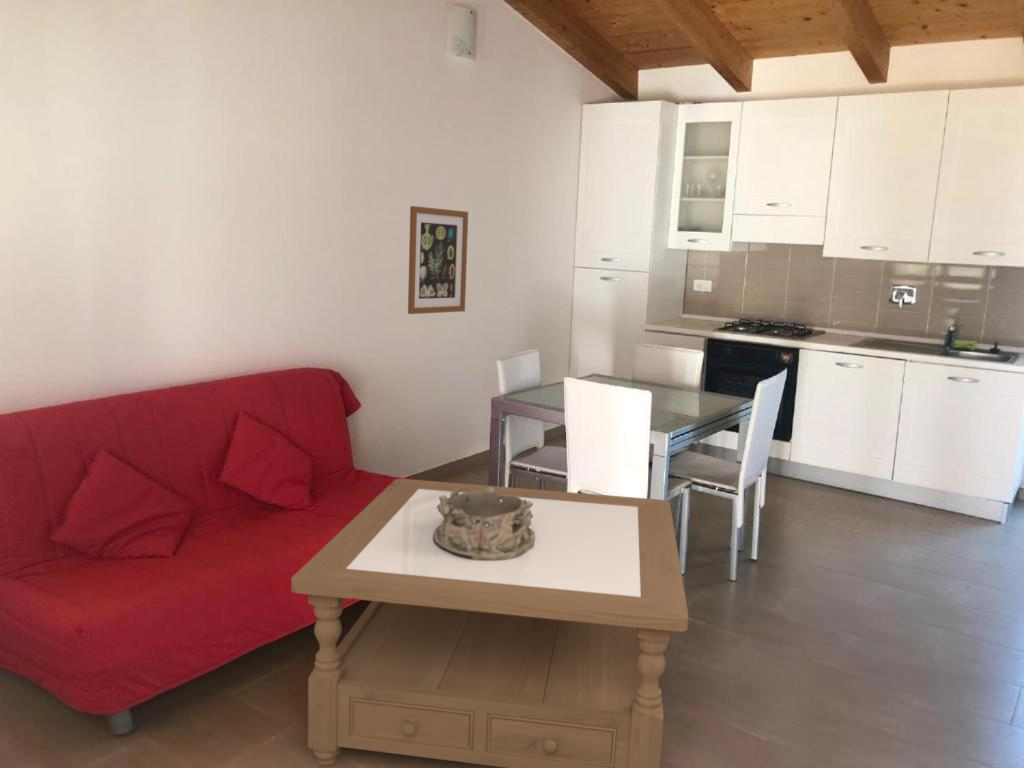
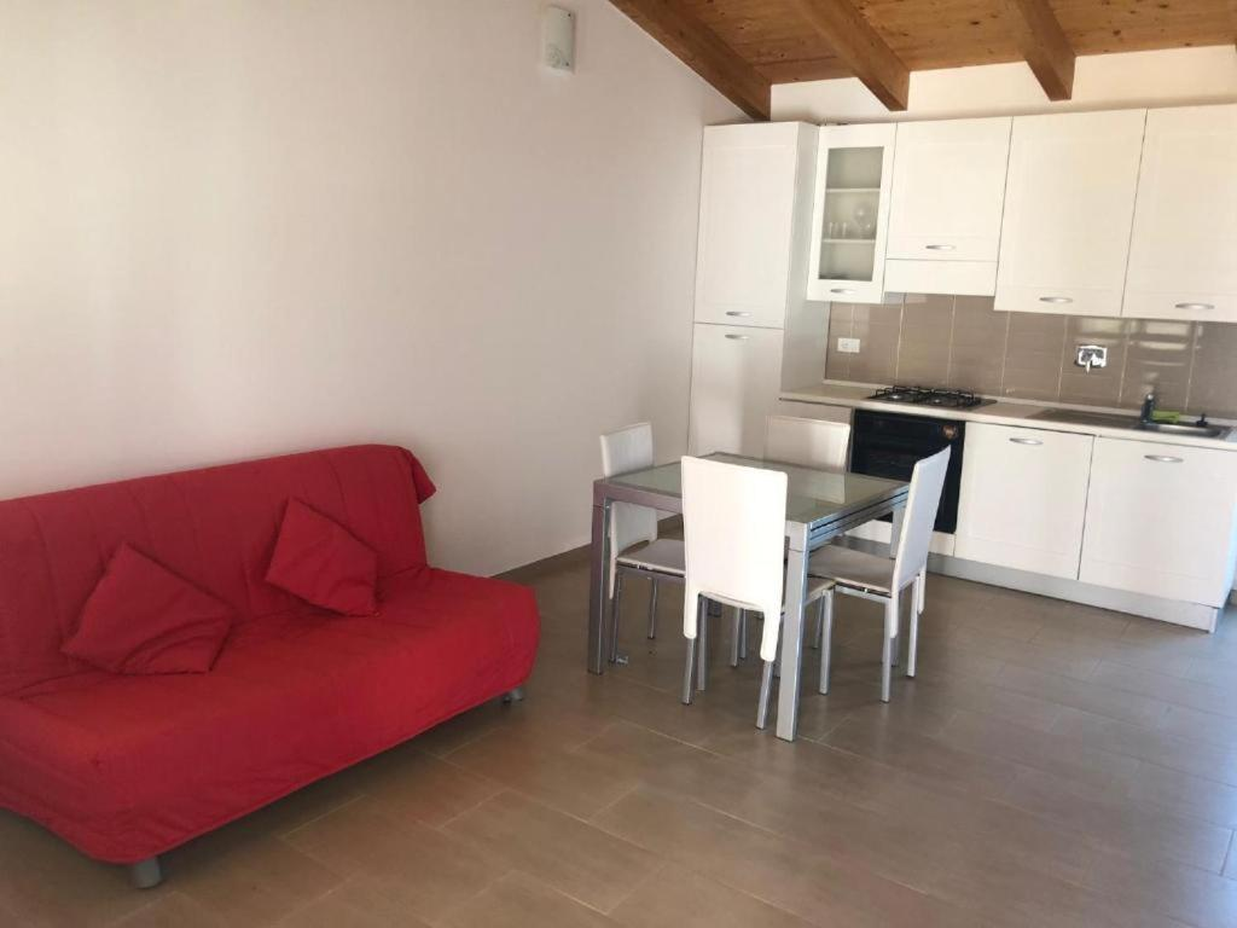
- wall art [407,205,469,315]
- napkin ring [433,488,535,560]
- coffee table [290,478,690,768]
